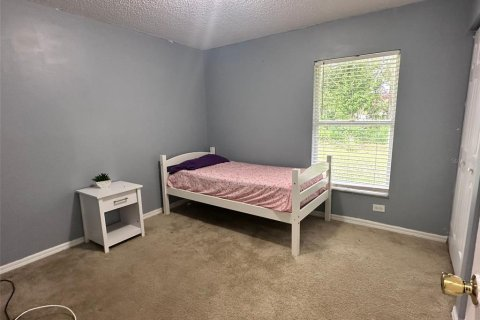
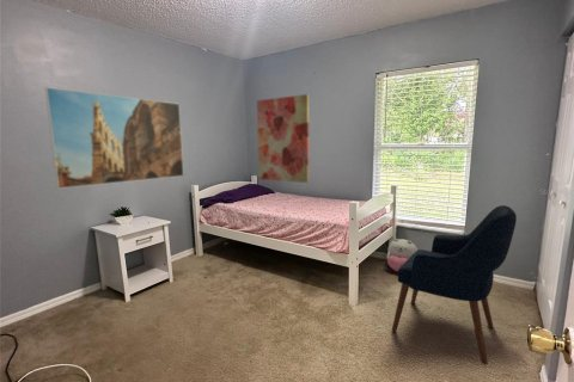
+ chair [391,204,518,365]
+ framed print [44,86,185,190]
+ plush toy [386,238,419,273]
+ wall art [256,93,310,184]
